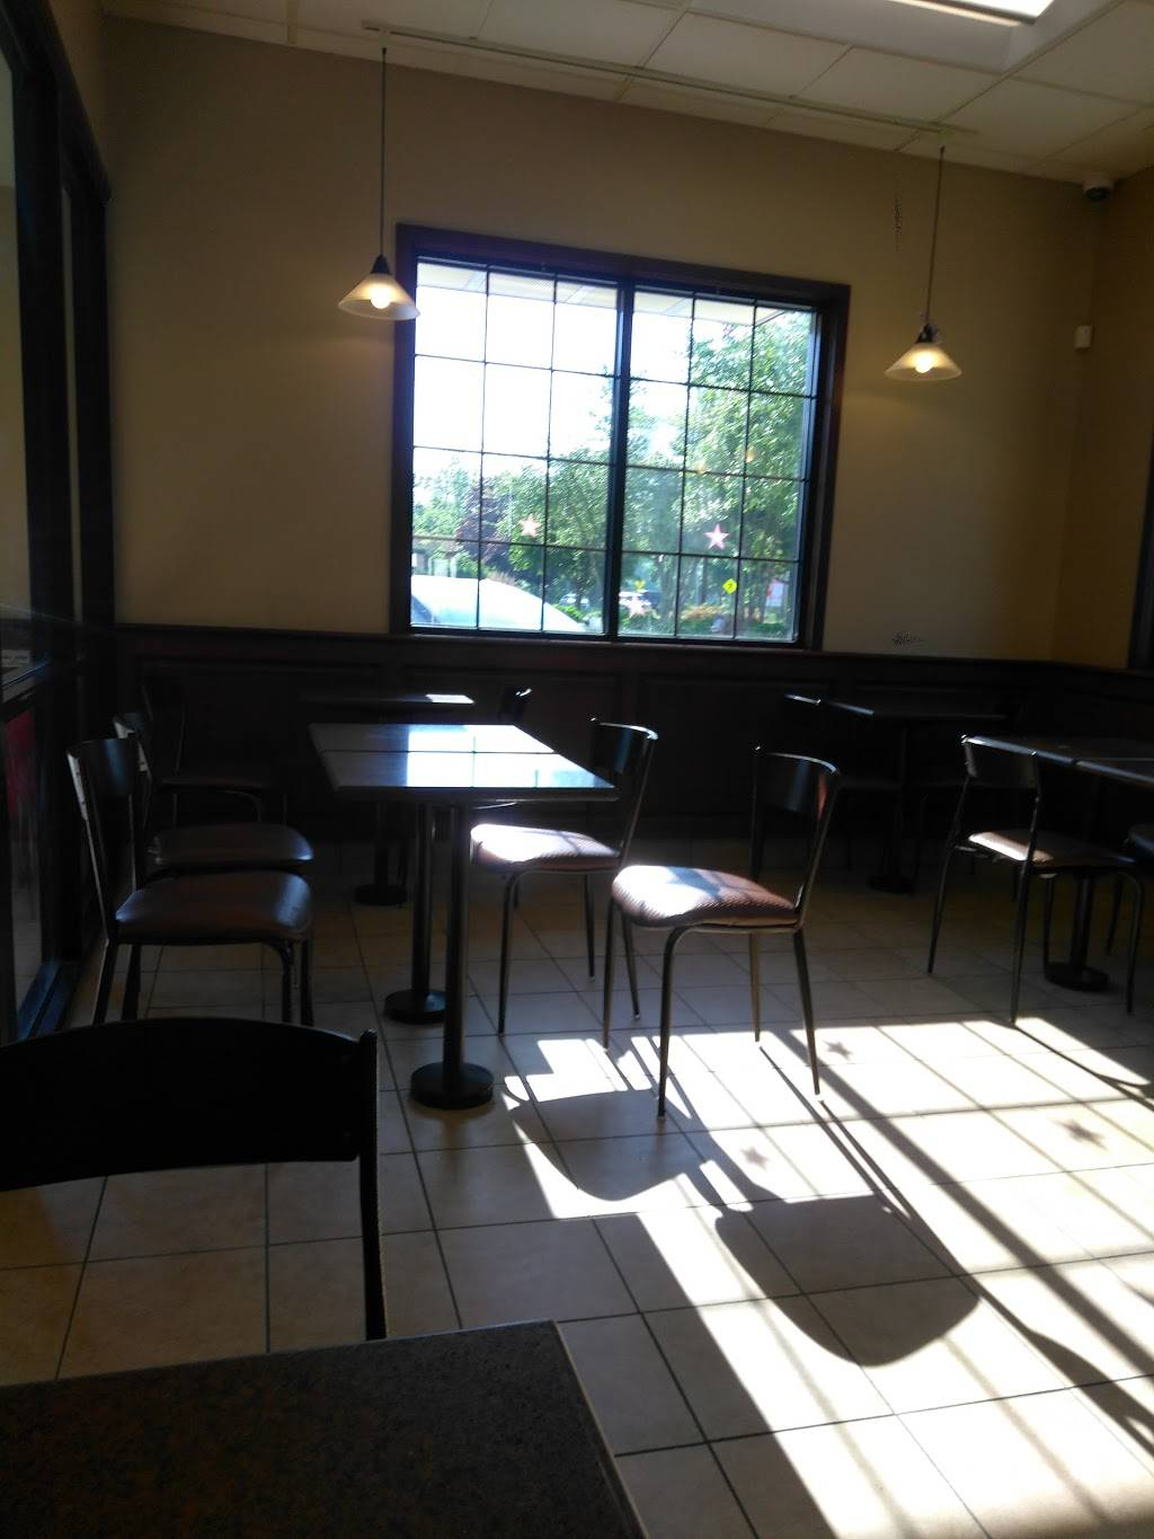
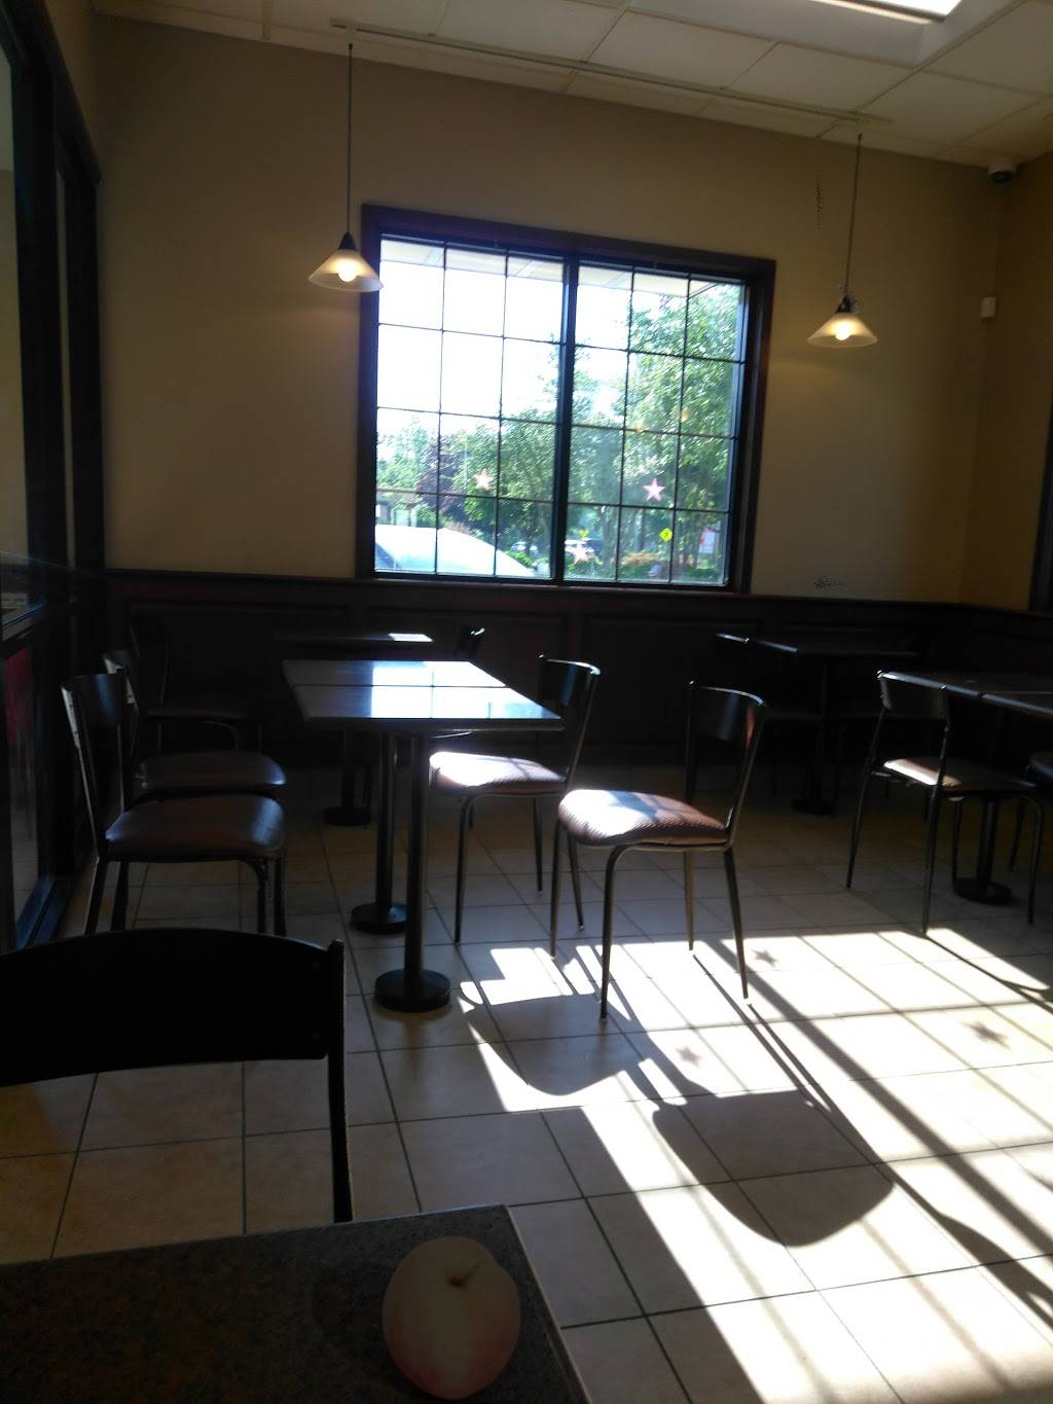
+ fruit [382,1236,522,1401]
